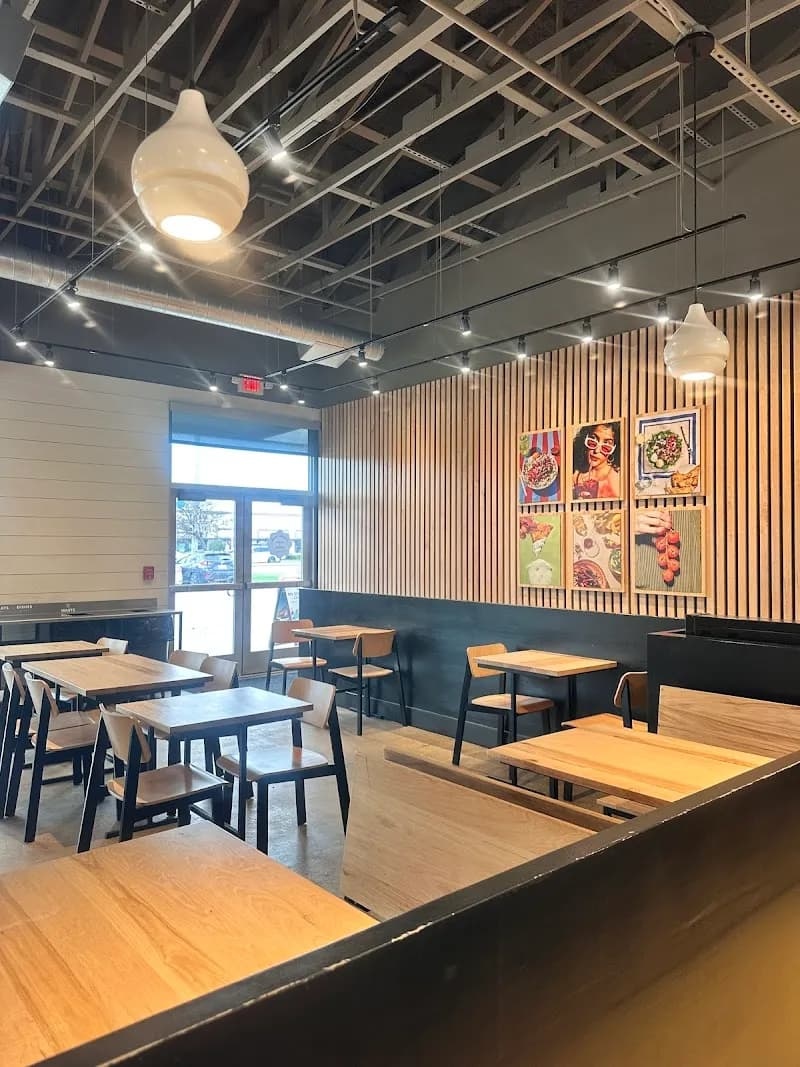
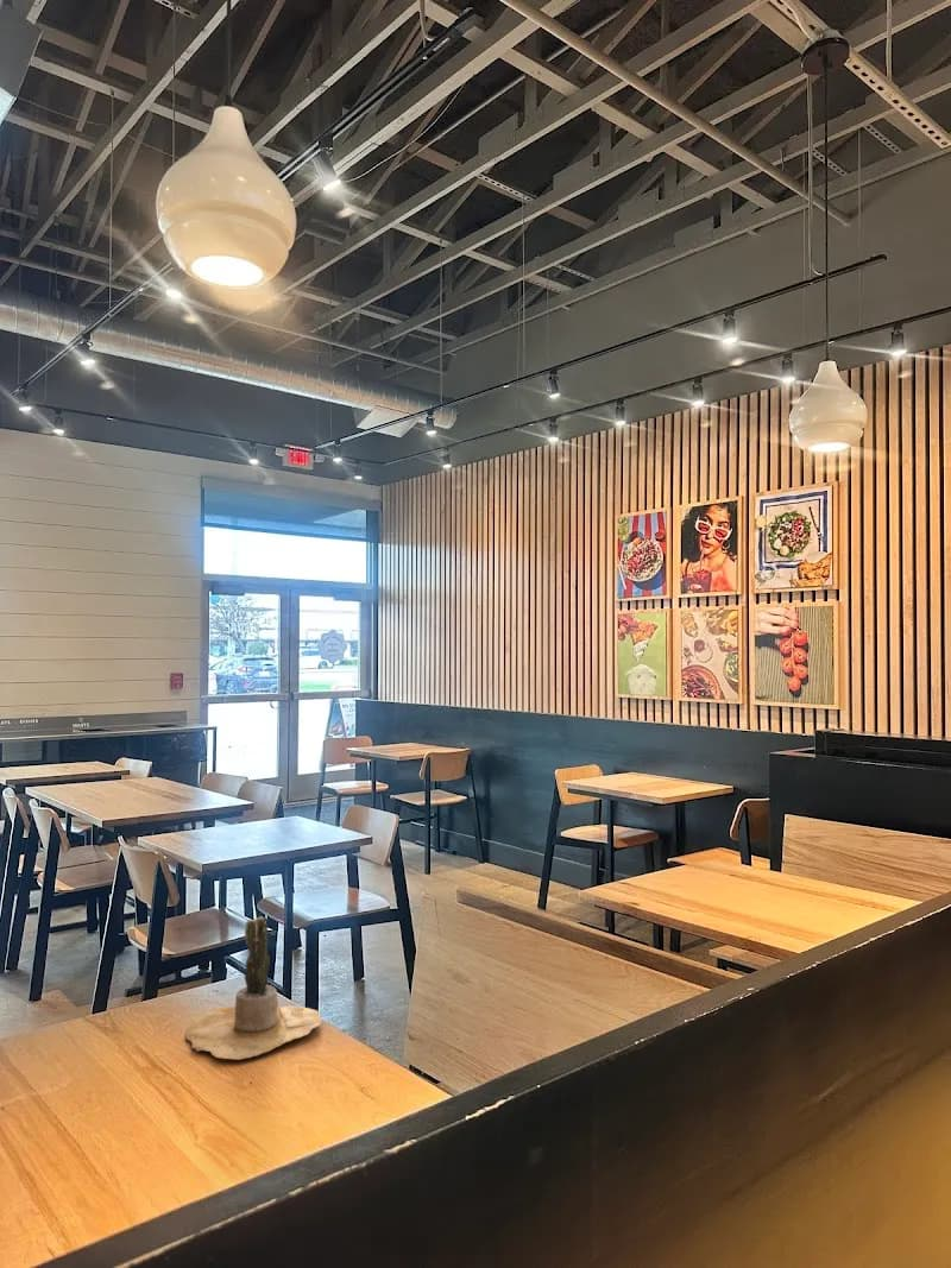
+ potted cactus [184,916,322,1061]
